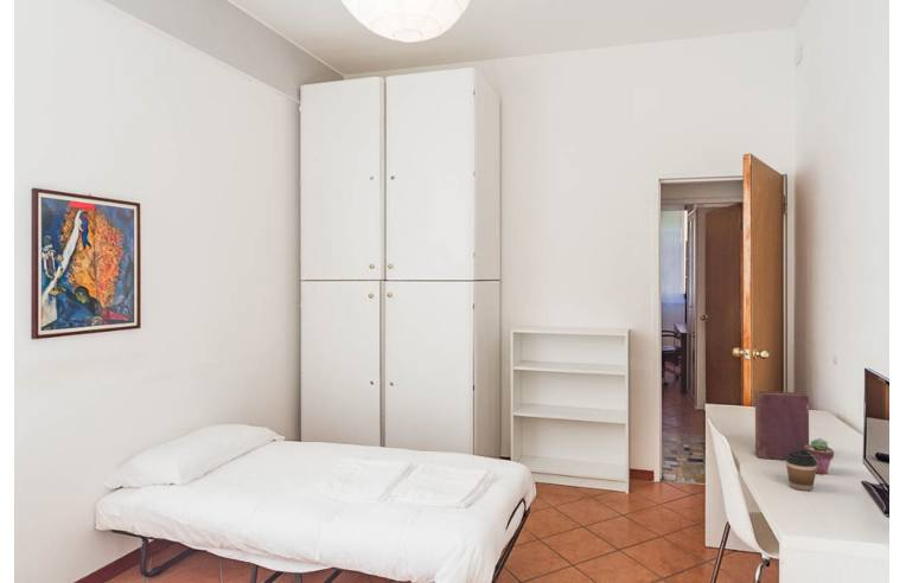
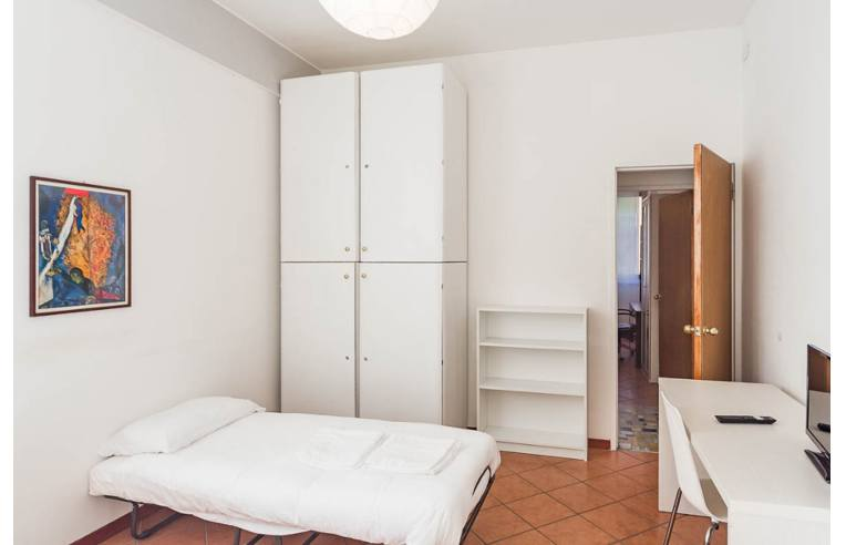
- coffee cup [785,449,817,492]
- book [754,390,810,461]
- potted succulent [805,437,835,475]
